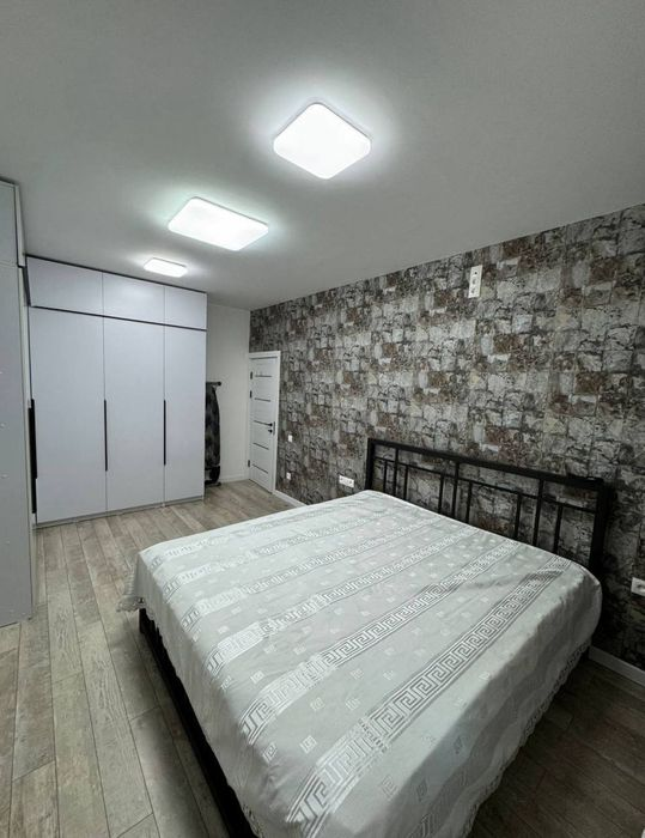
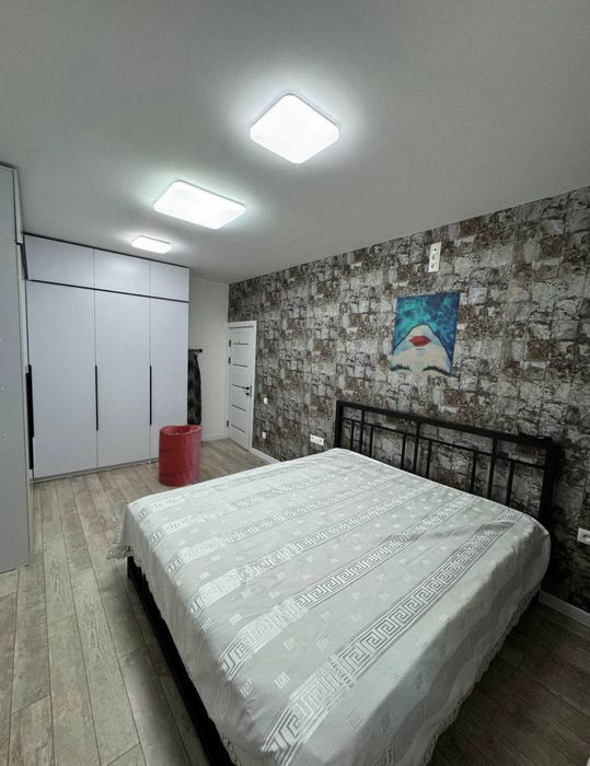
+ wall art [390,290,462,379]
+ laundry hamper [158,423,203,488]
